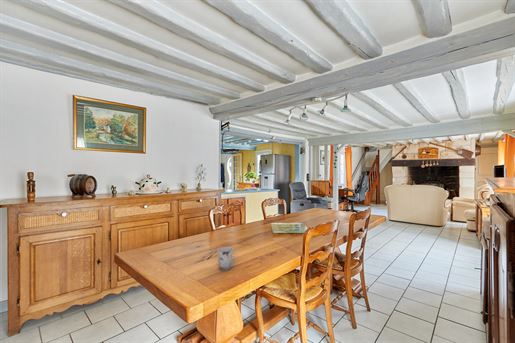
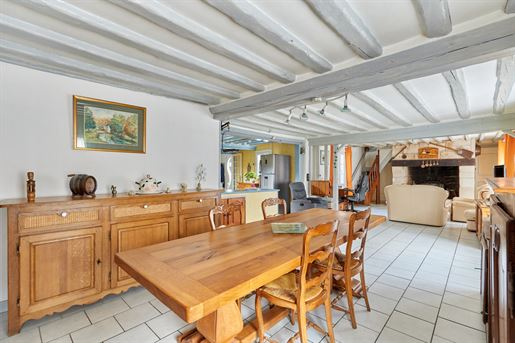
- cup [216,246,237,272]
